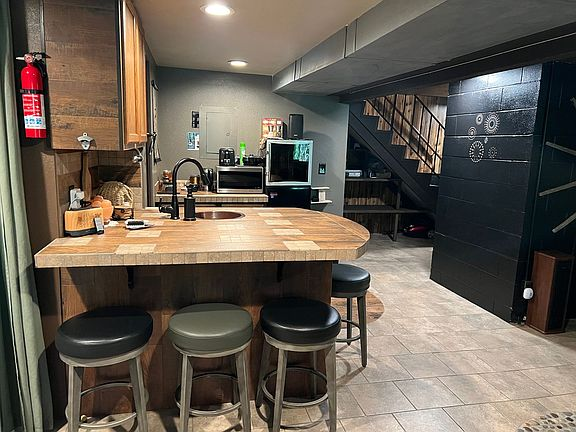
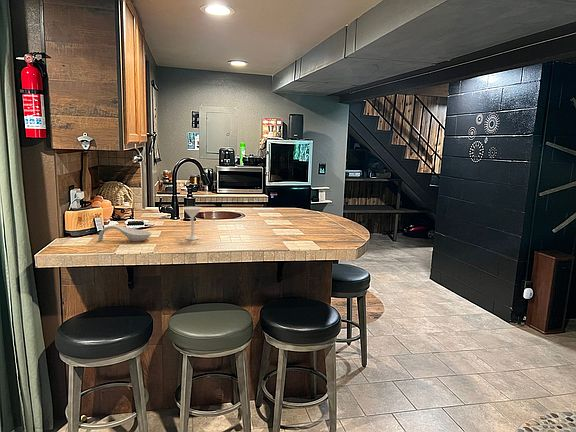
+ cocktail glass [182,206,203,241]
+ spoon rest [97,224,152,242]
